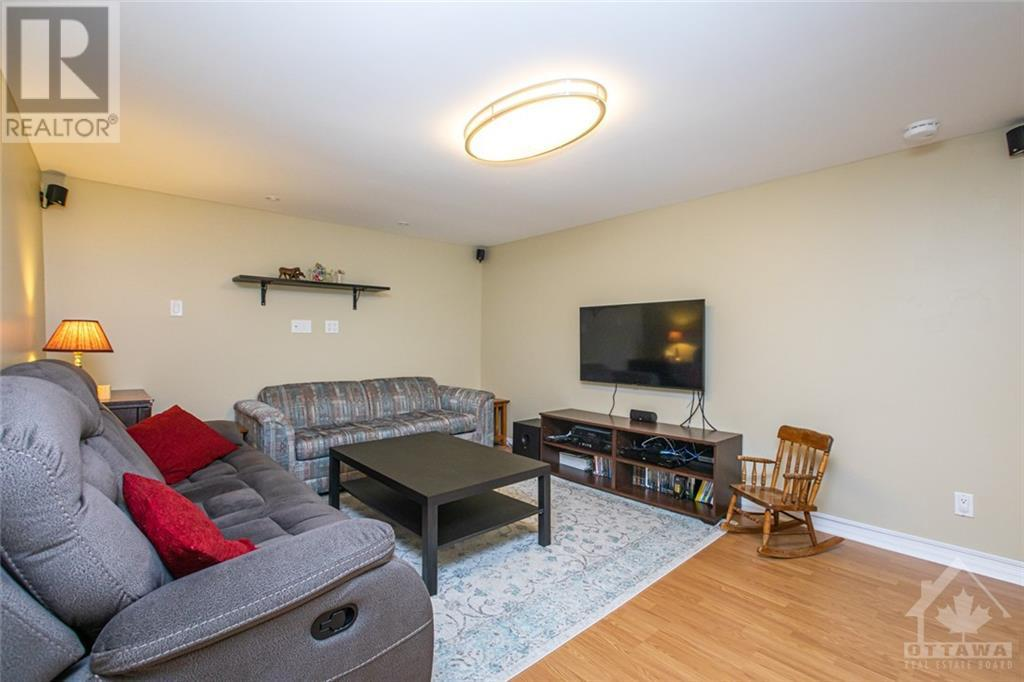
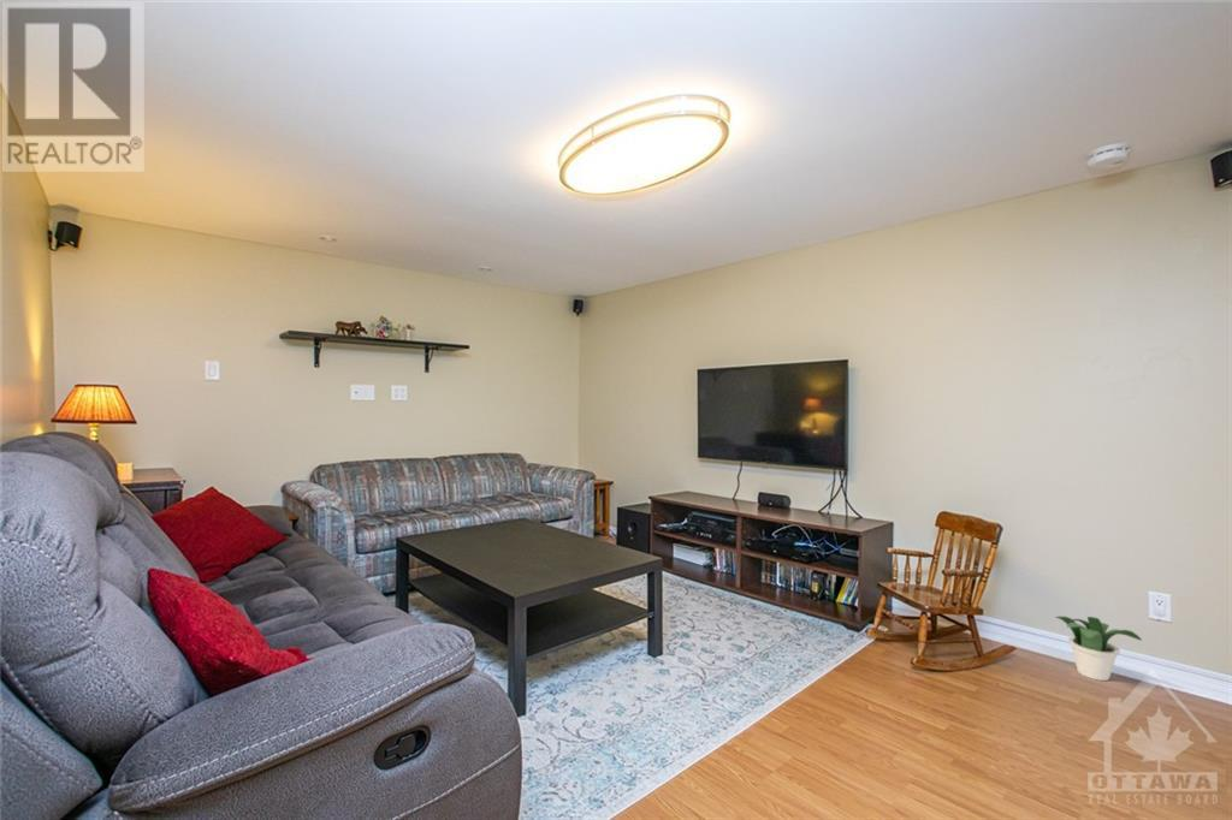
+ potted plant [1054,616,1143,682]
